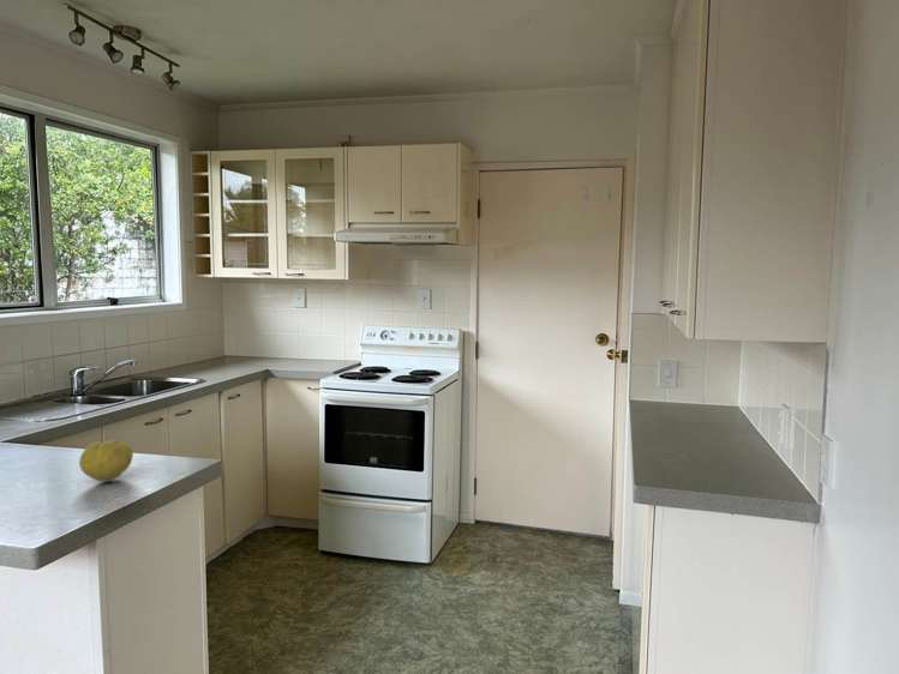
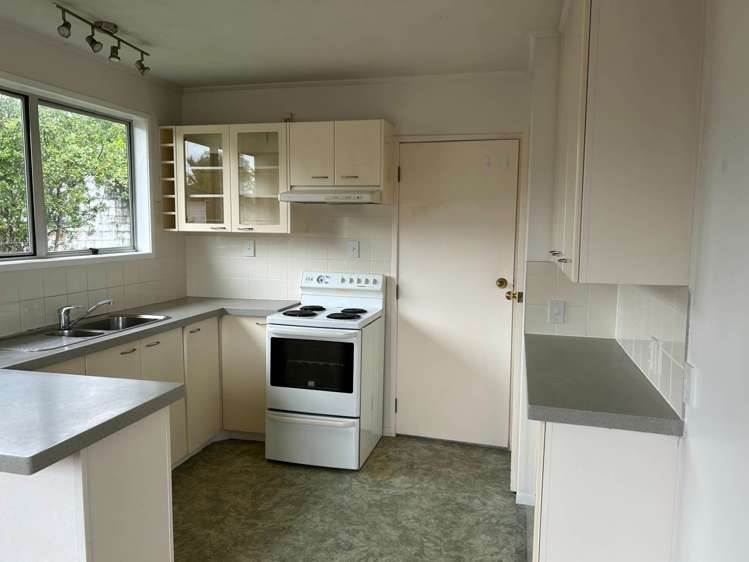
- fruit [78,439,134,483]
